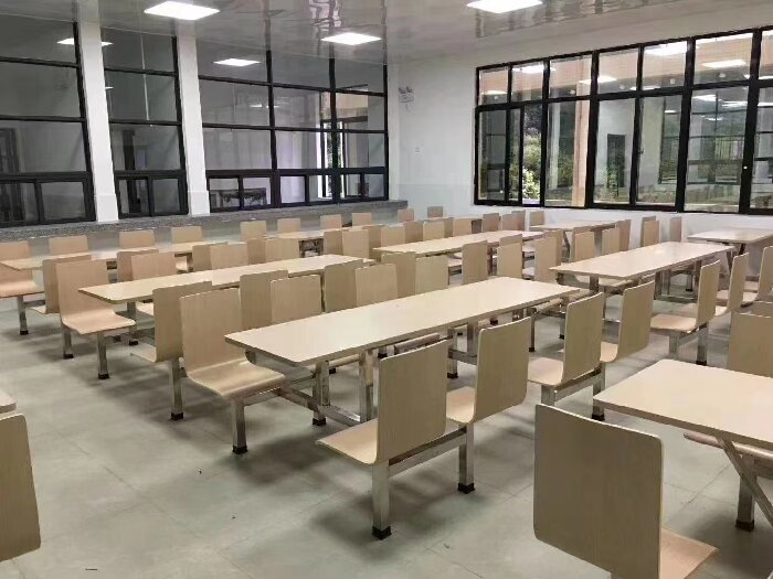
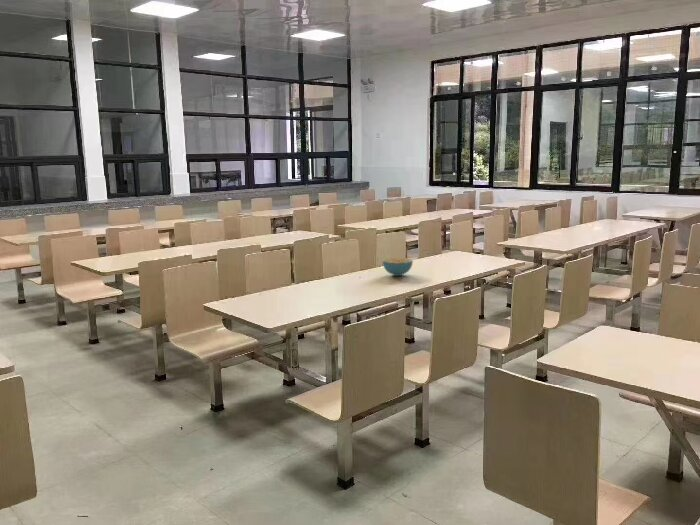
+ cereal bowl [381,257,414,277]
